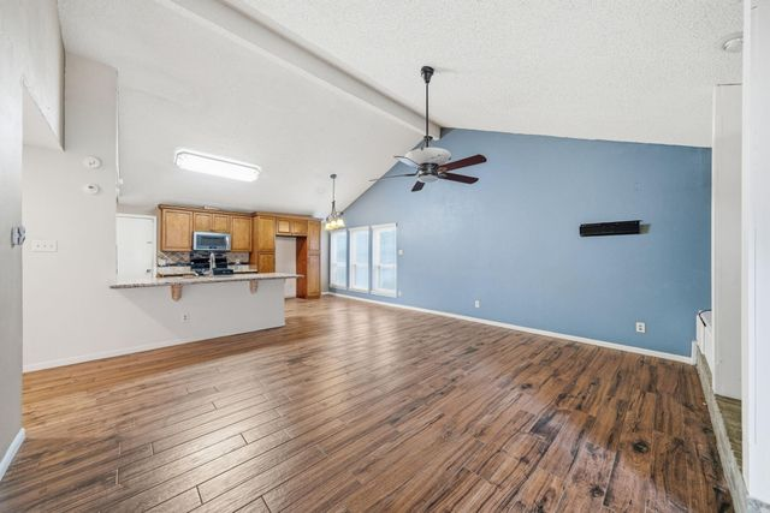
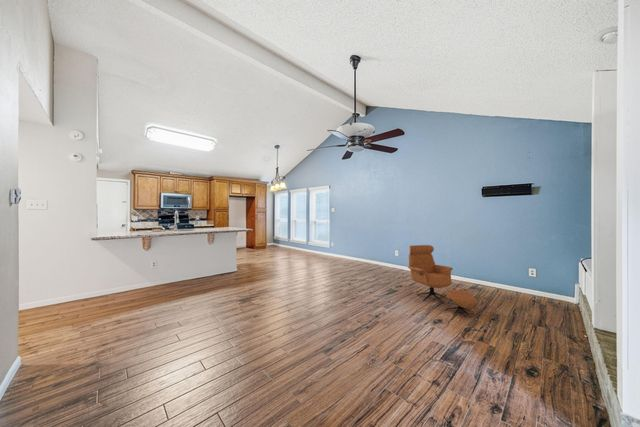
+ armchair [407,244,478,318]
